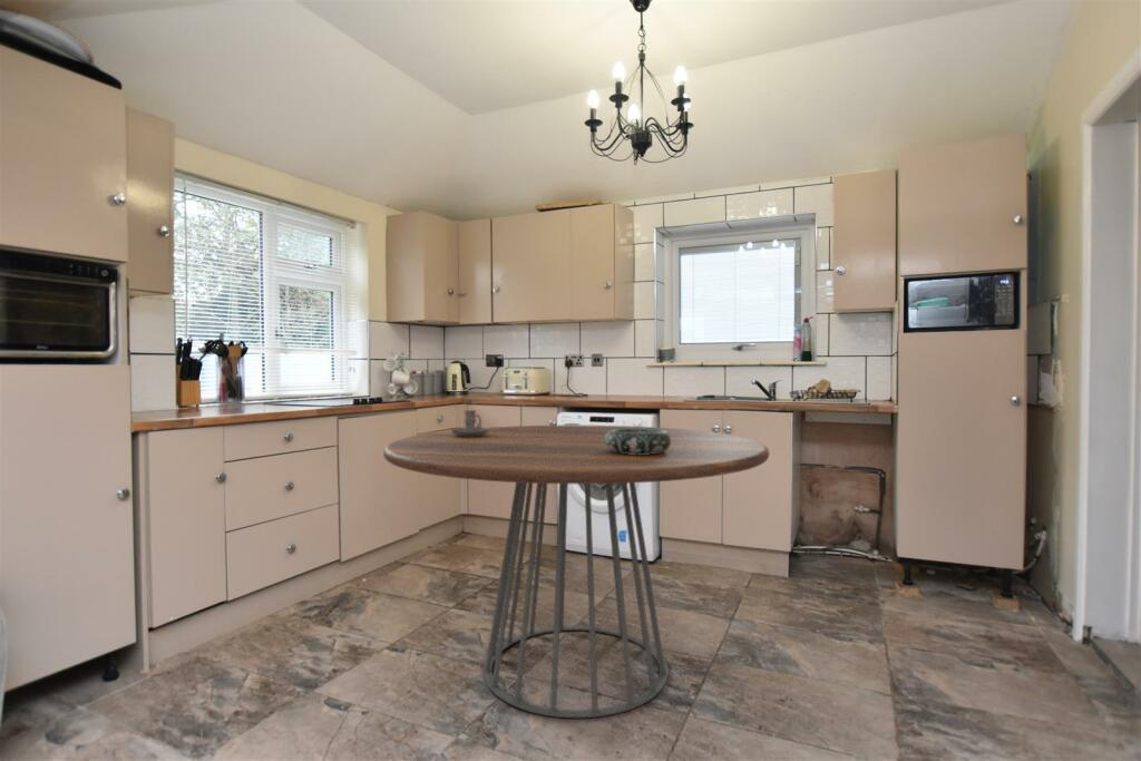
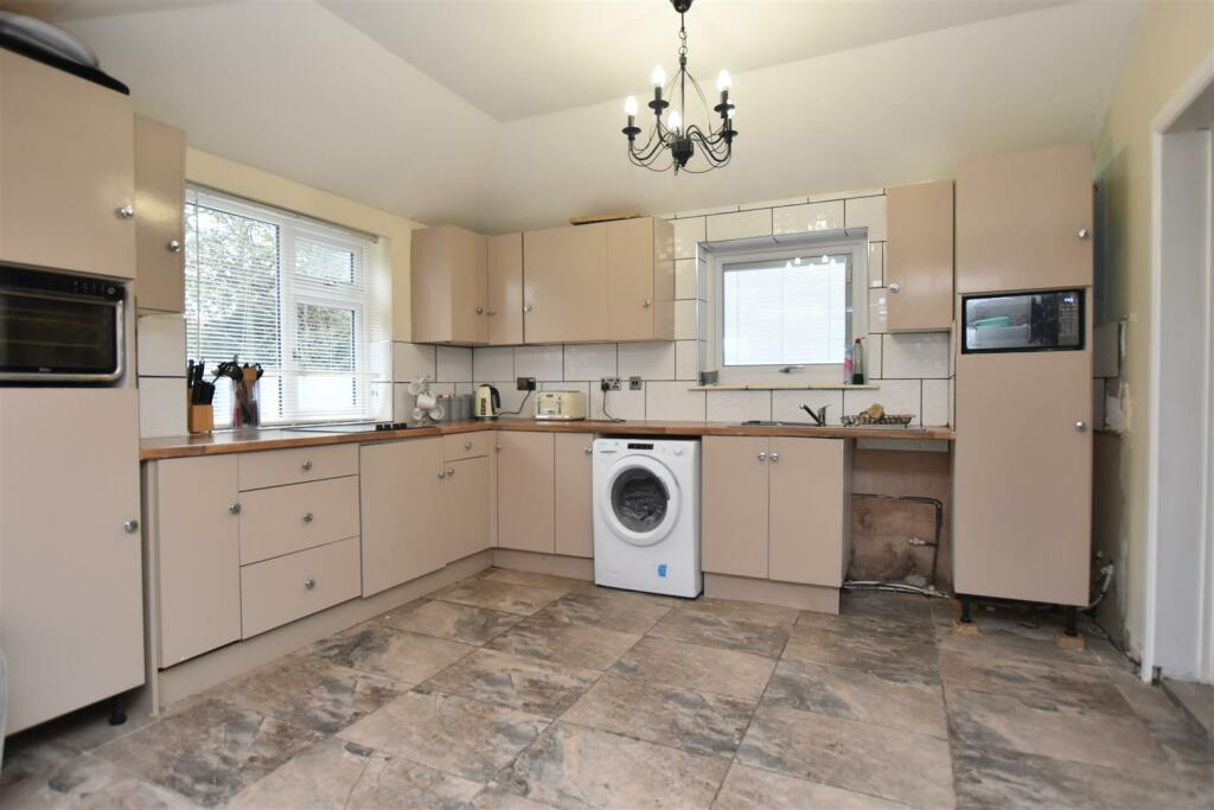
- decorative bowl [605,428,671,455]
- dining table [382,425,770,719]
- candle holder [450,409,489,437]
